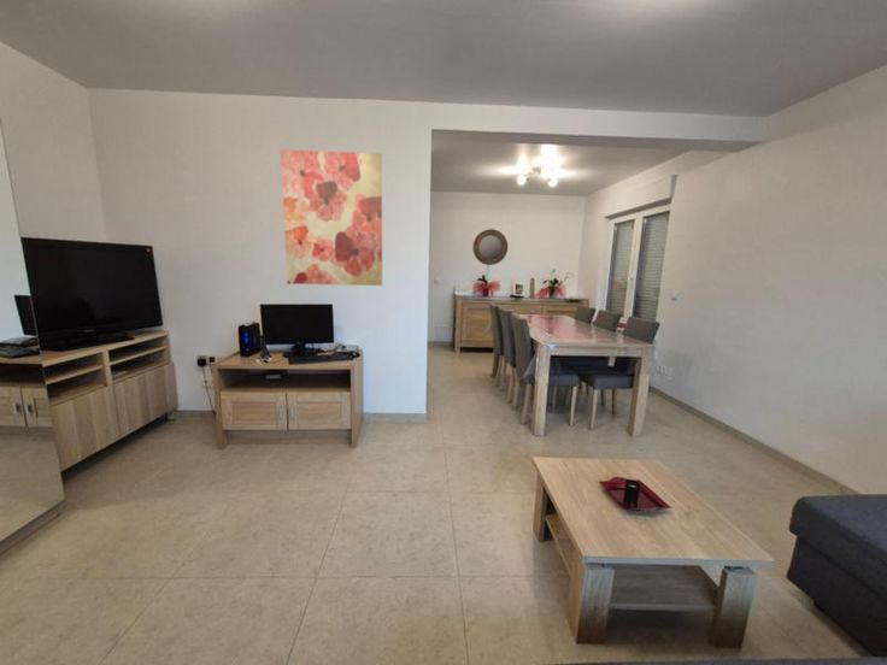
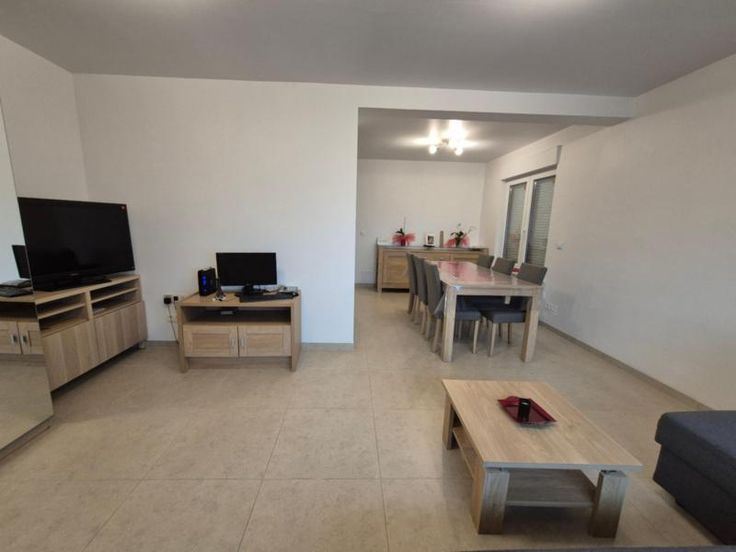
- wall art [280,148,383,287]
- home mirror [471,228,509,266]
